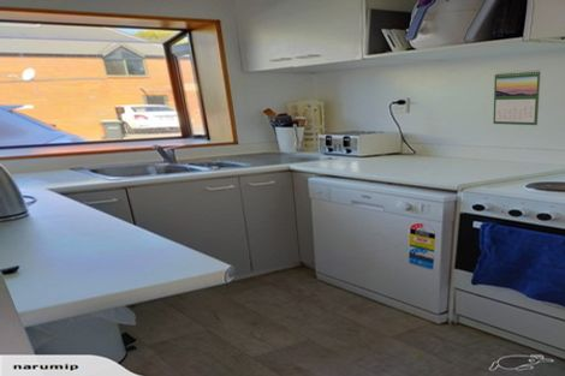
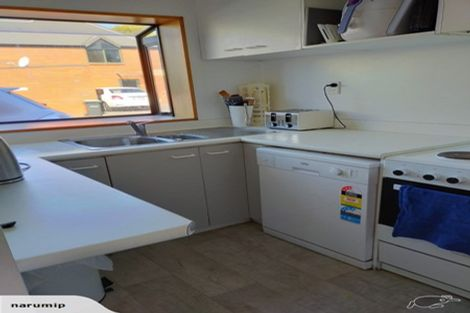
- calendar [492,68,542,126]
